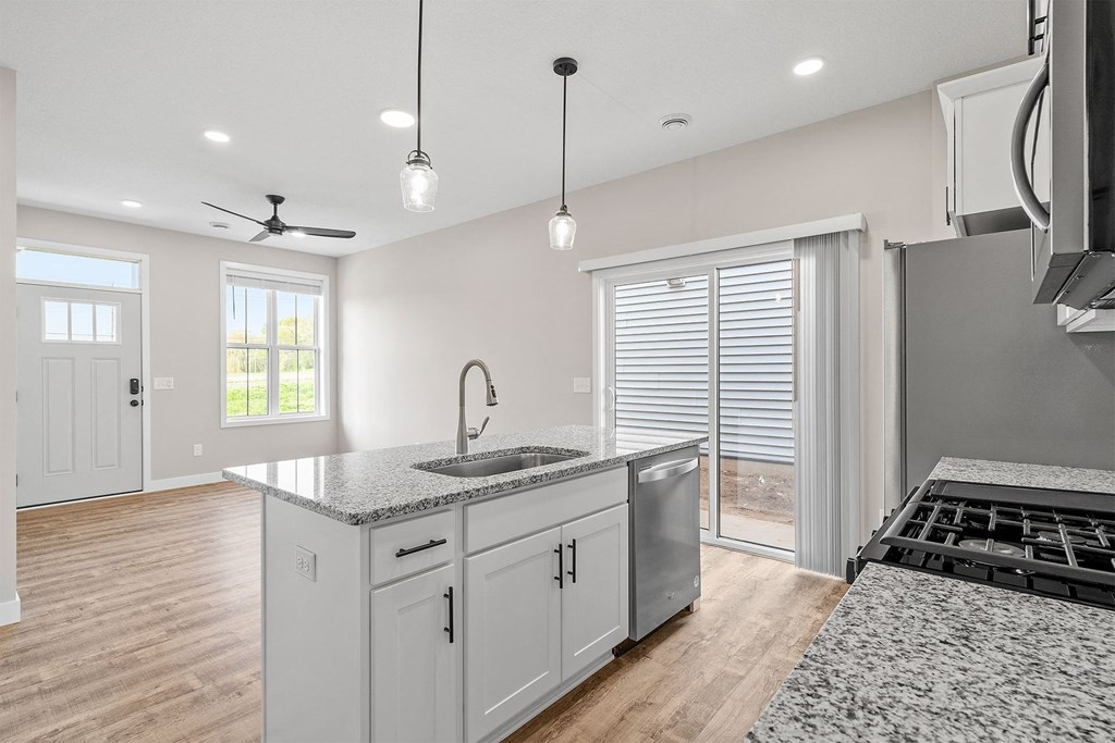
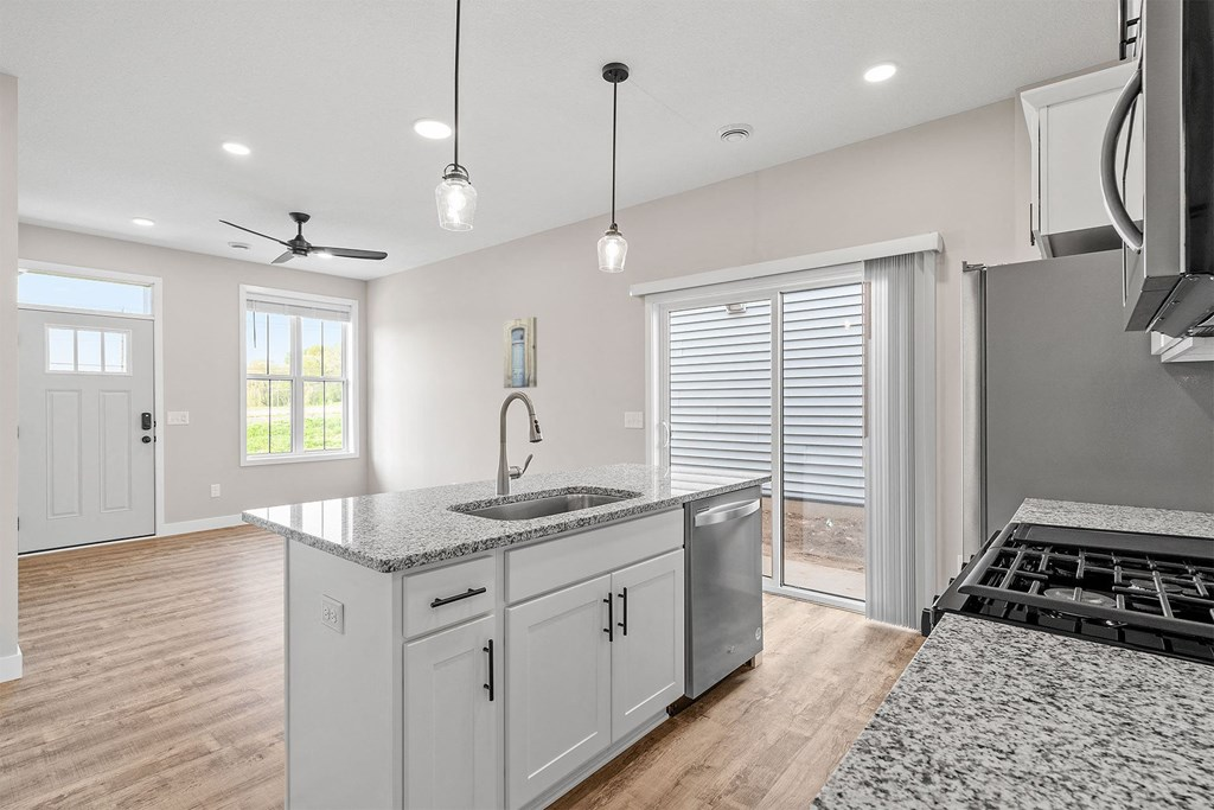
+ wall art [503,315,538,389]
